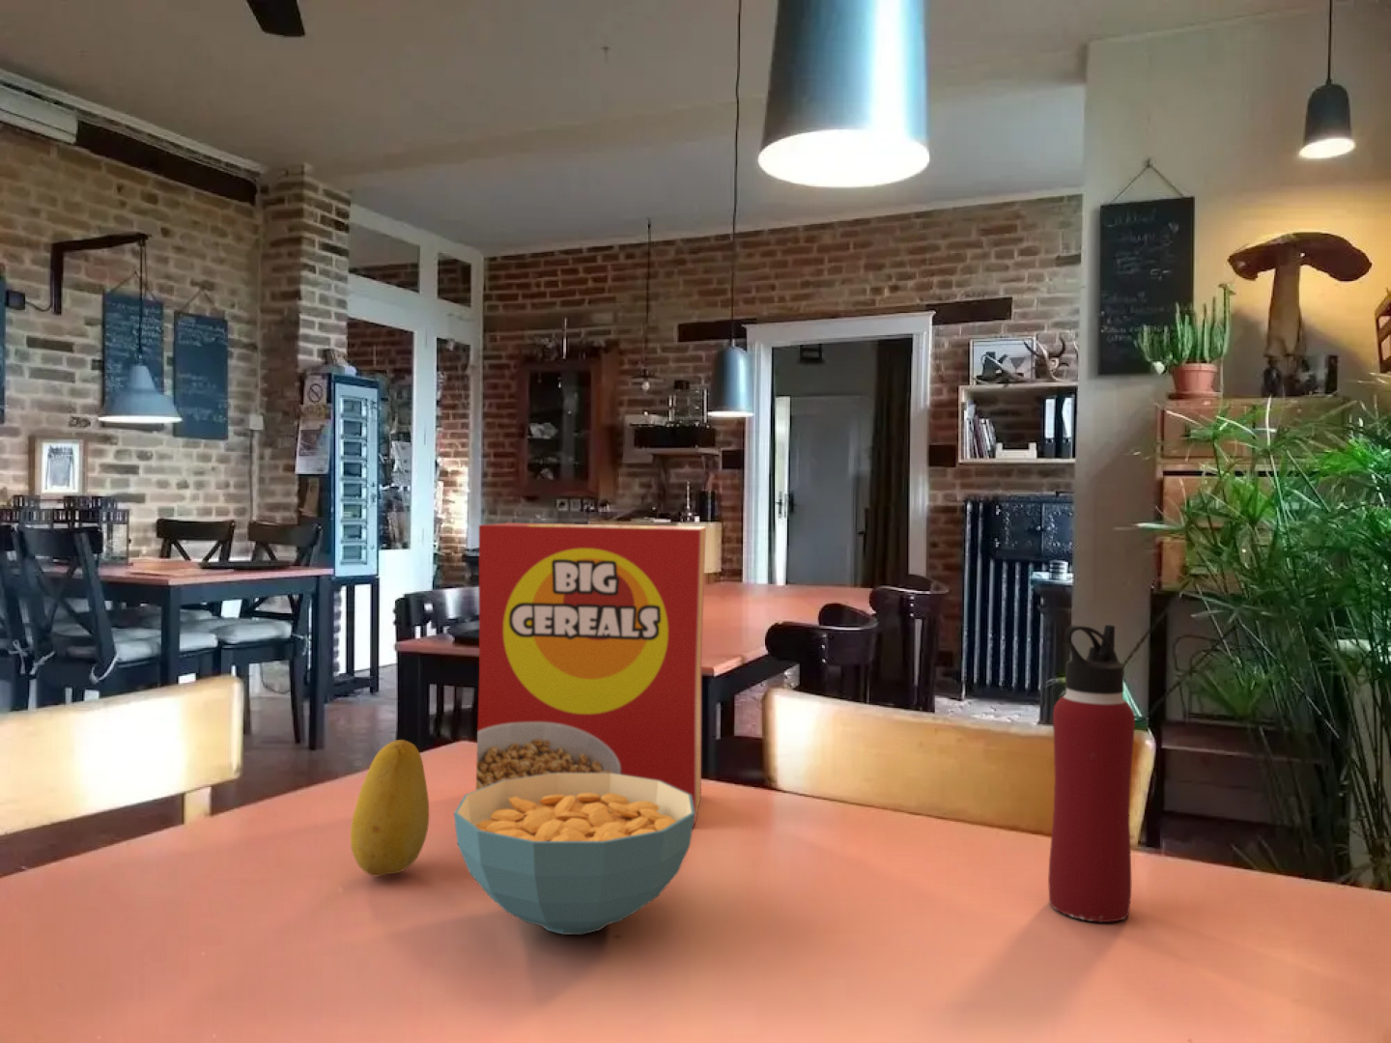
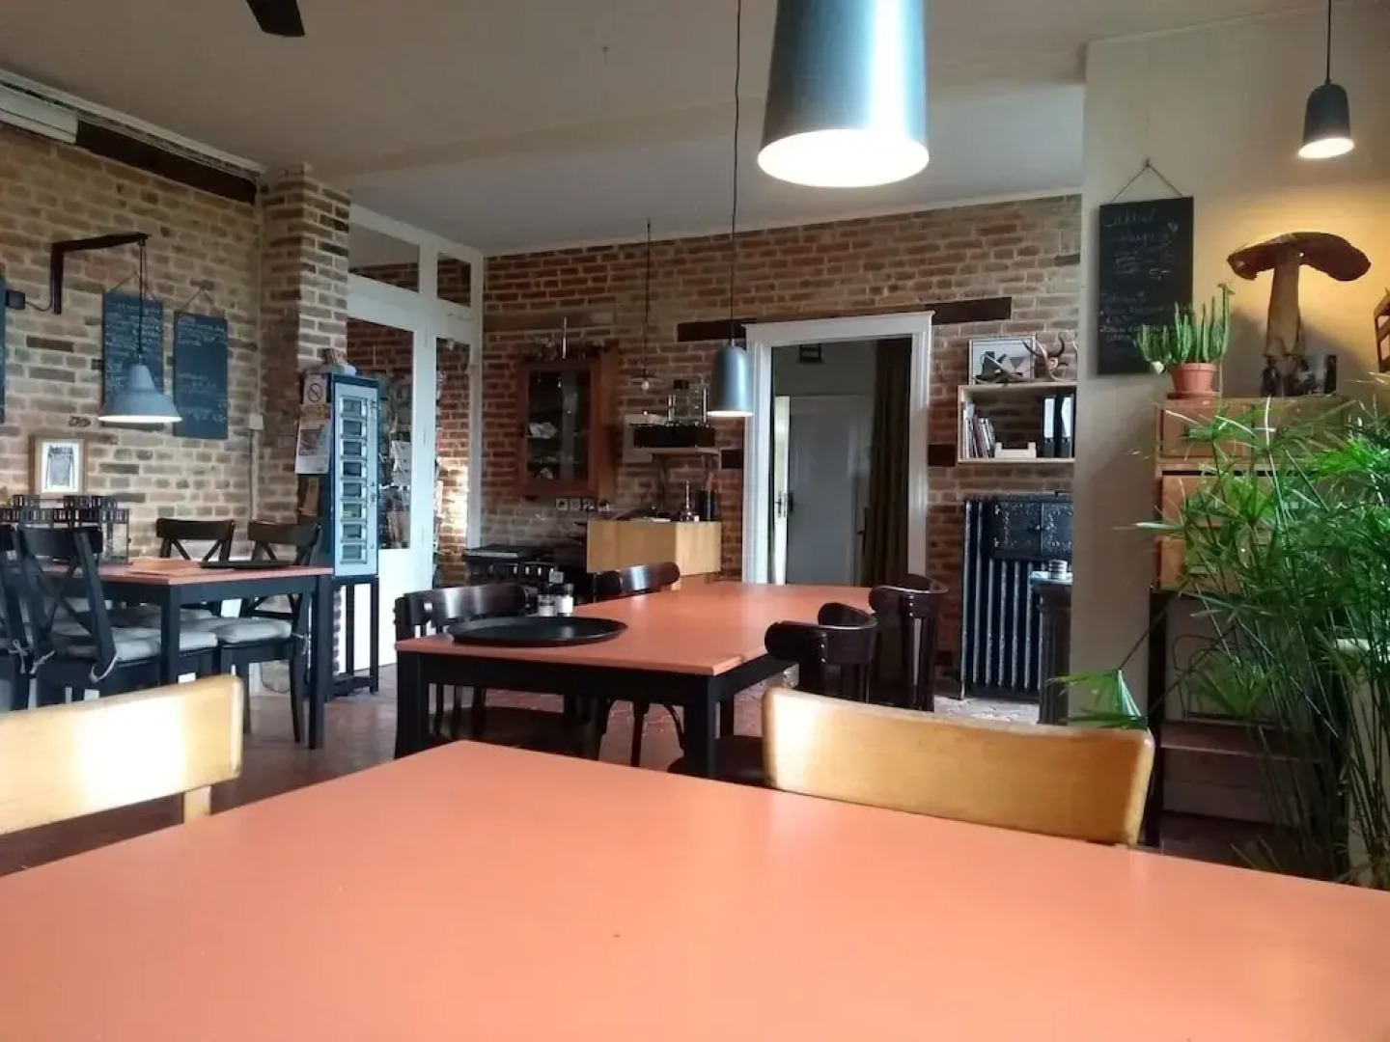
- fruit [349,738,429,878]
- cereal bowl [453,772,694,936]
- cereal box [475,522,708,827]
- water bottle [1047,623,1136,924]
